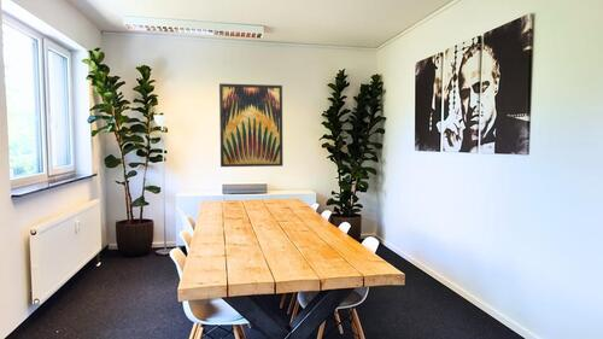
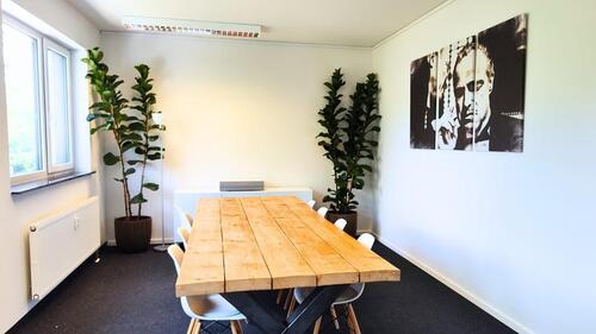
- wall art [218,82,283,168]
